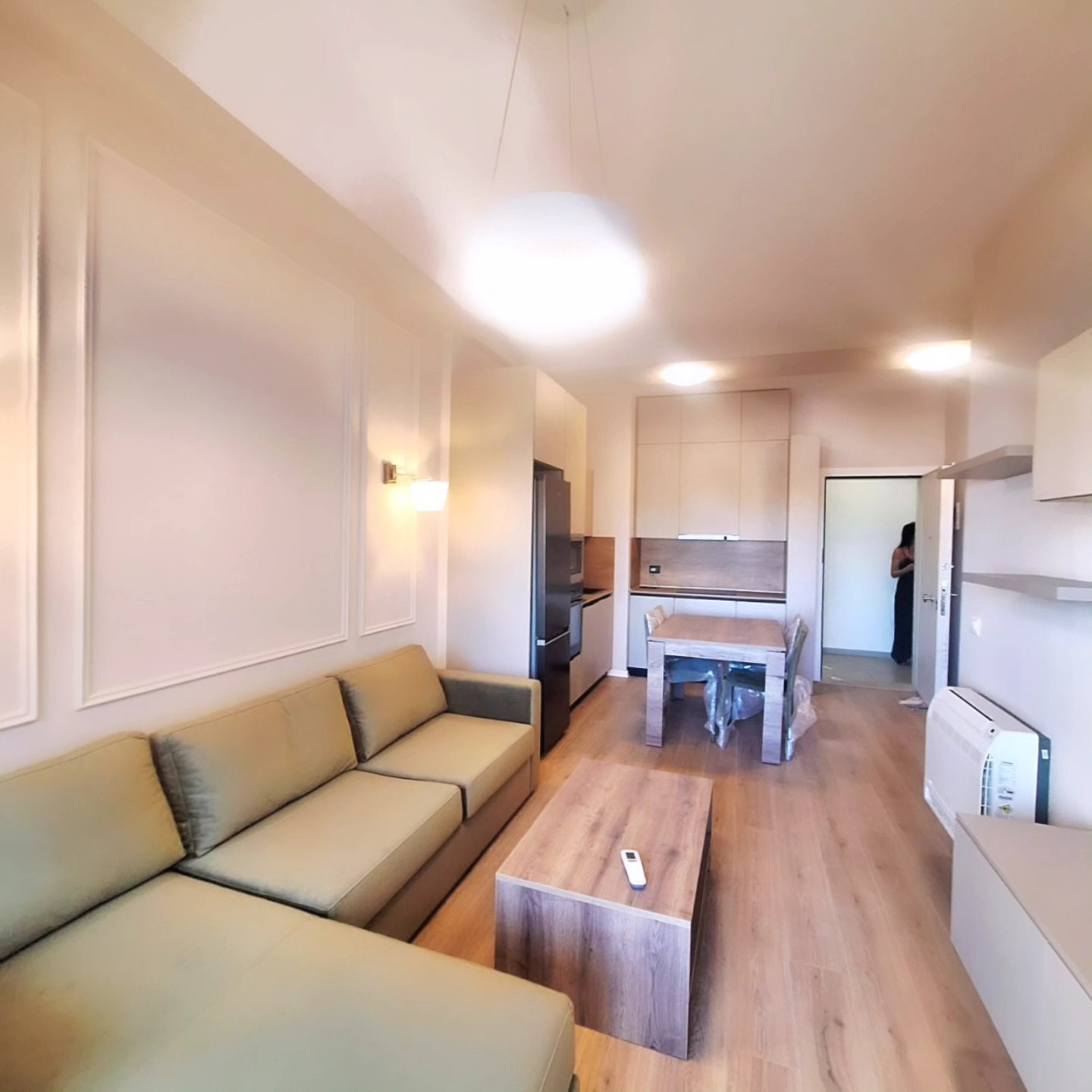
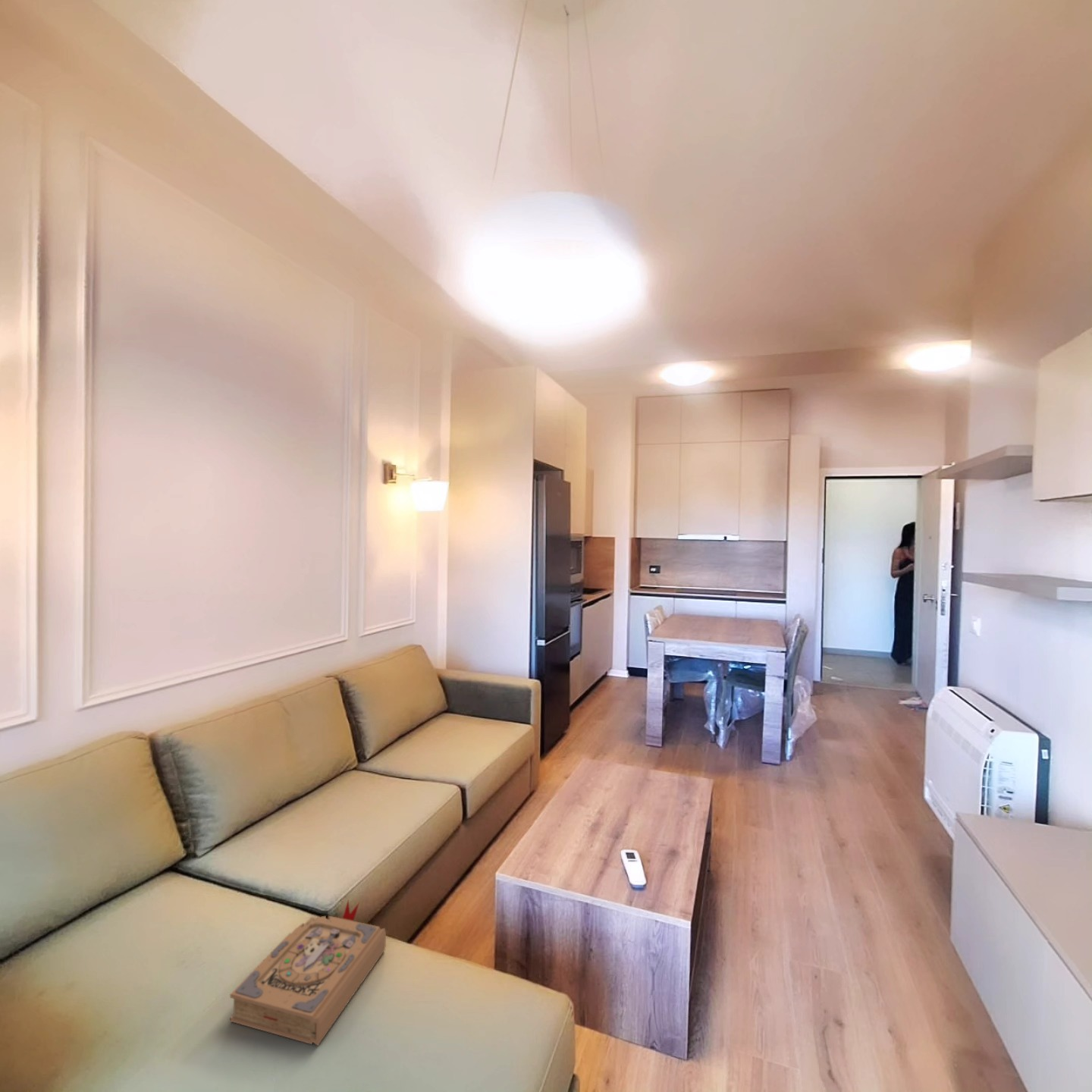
+ book [229,900,387,1047]
